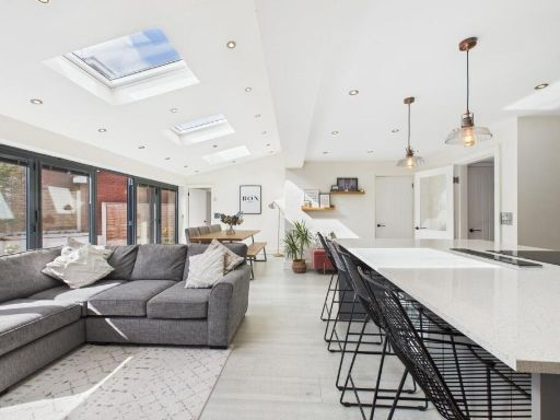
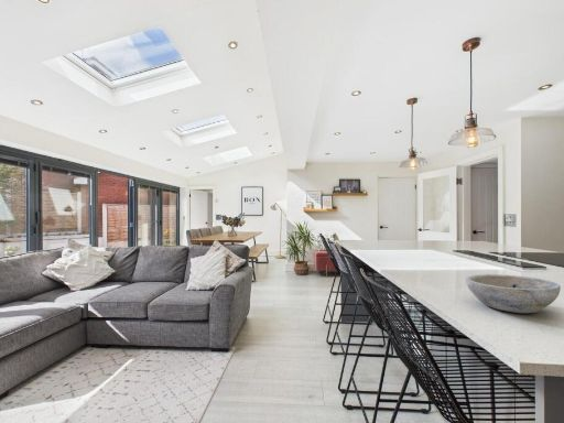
+ bowl [465,273,562,314]
